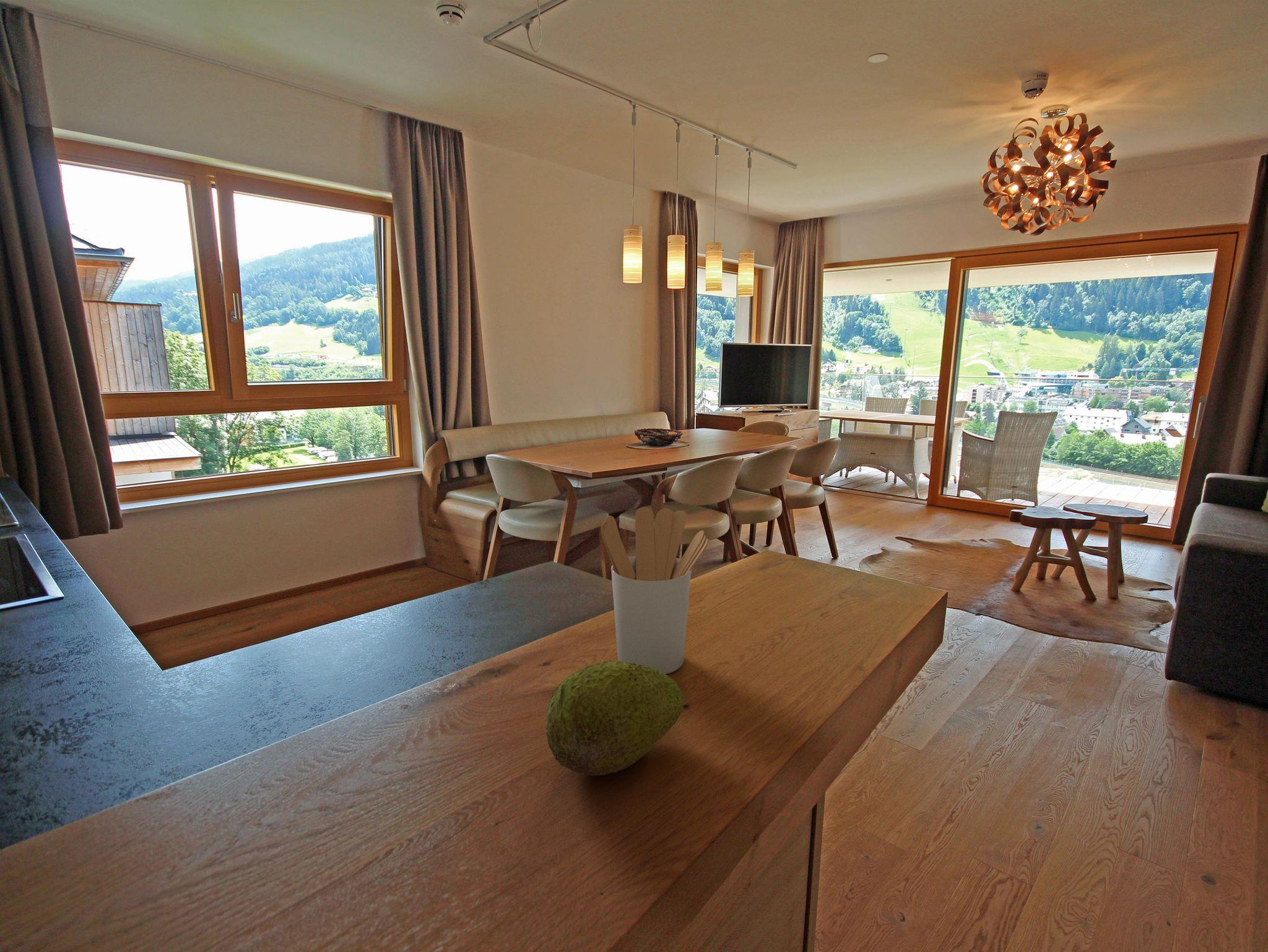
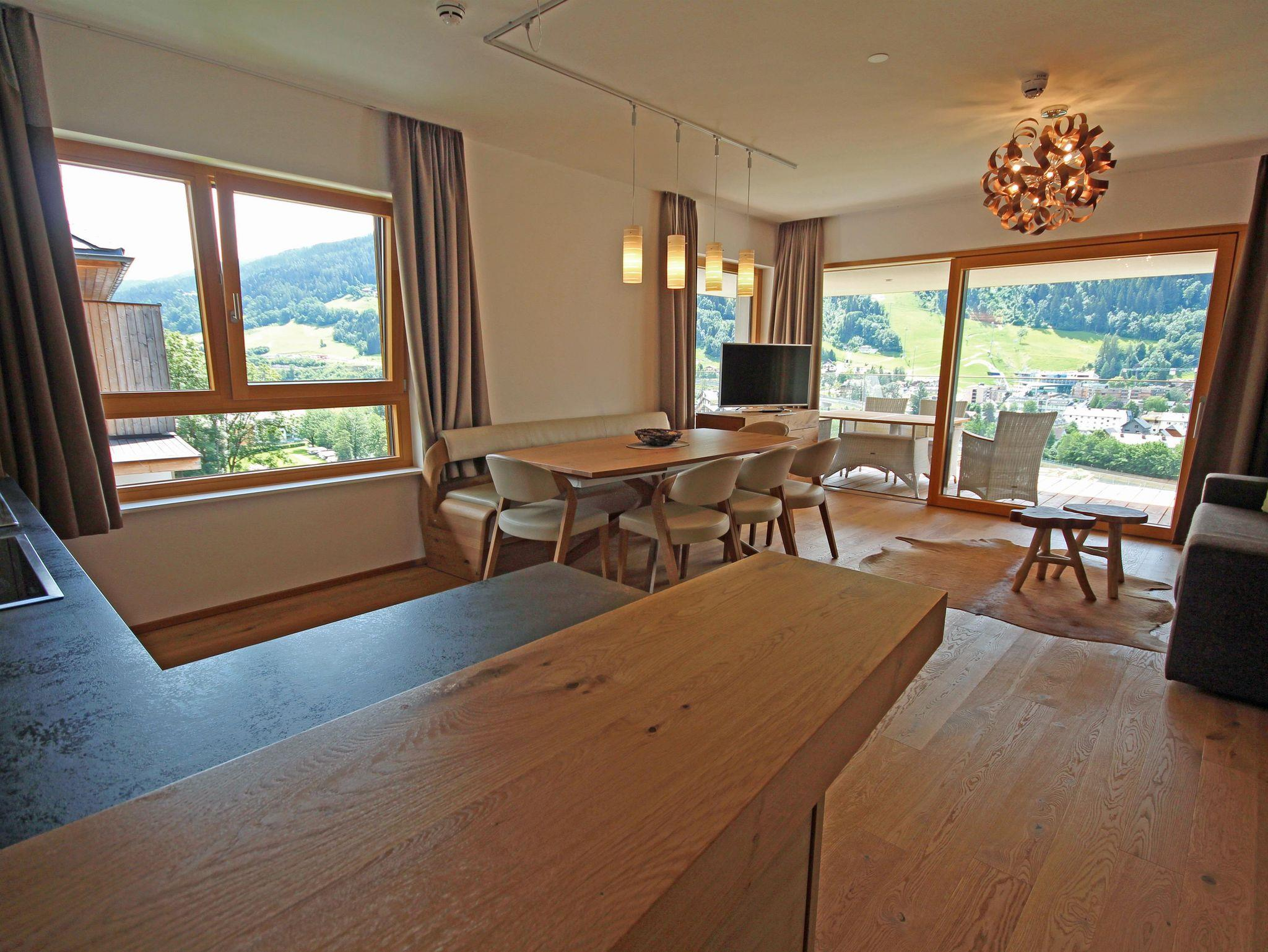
- fruit [545,660,684,776]
- utensil holder [601,506,709,675]
